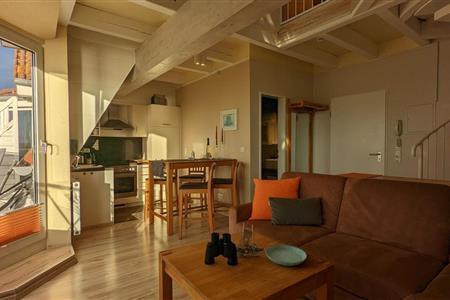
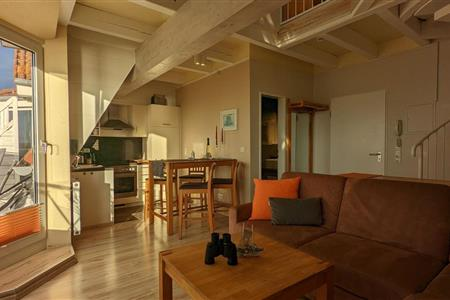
- saucer [264,244,308,267]
